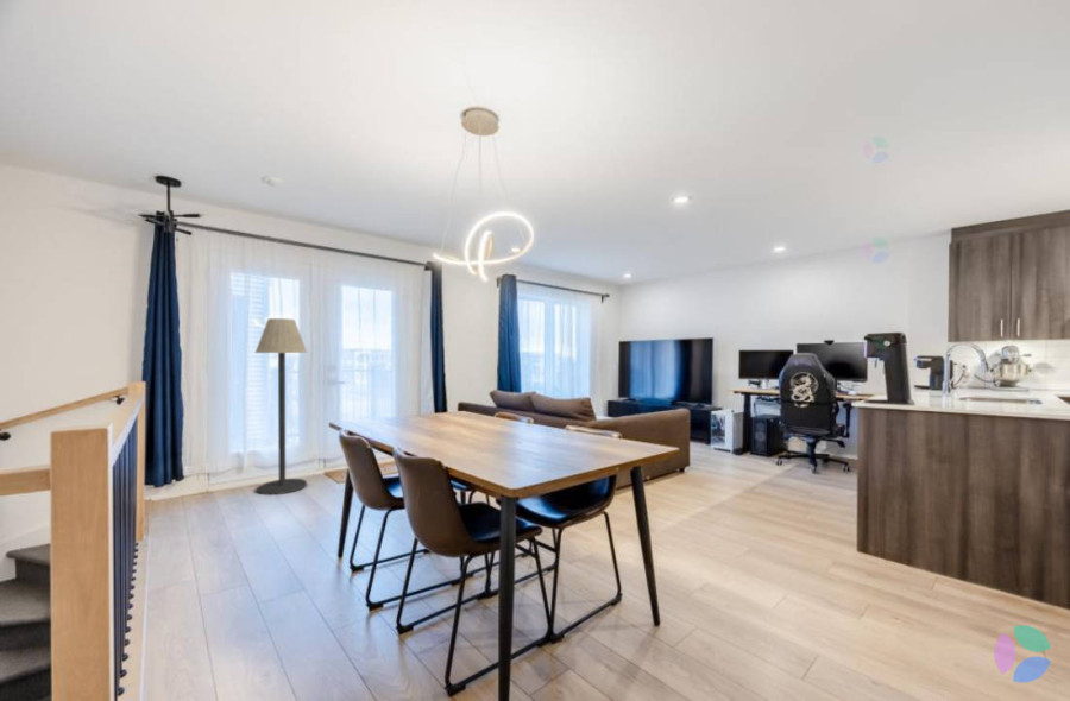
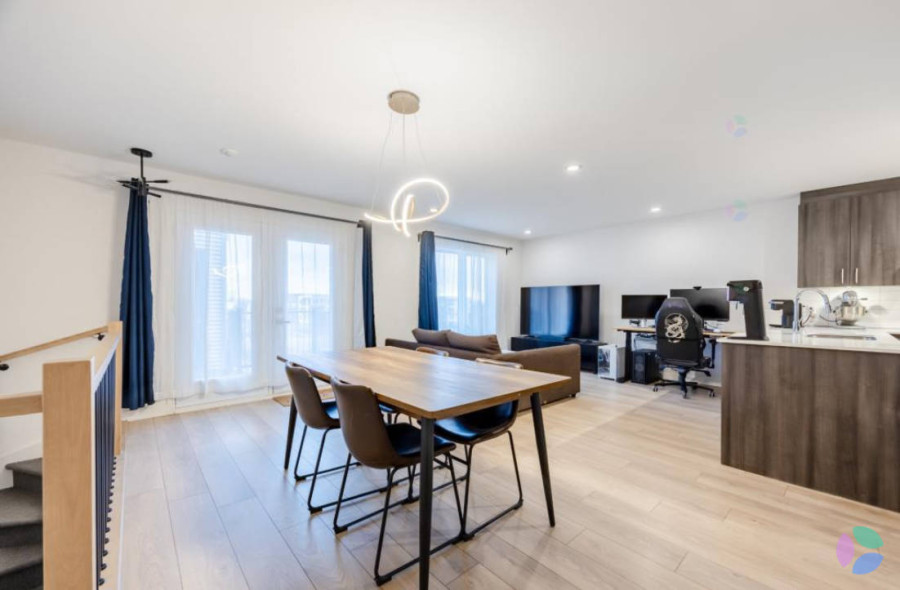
- floor lamp [254,317,308,495]
